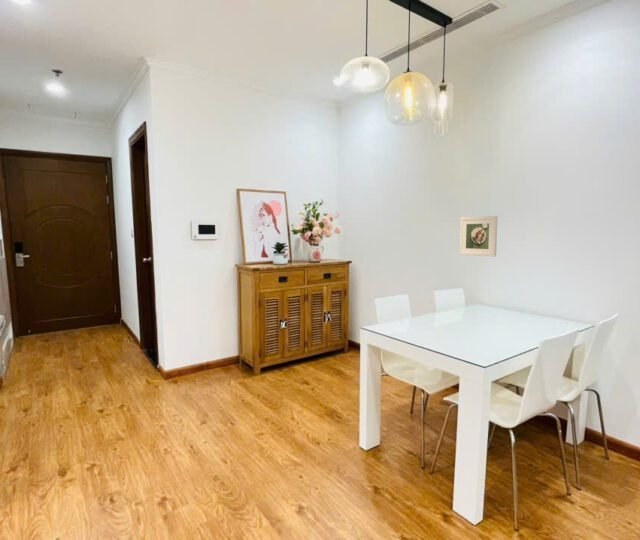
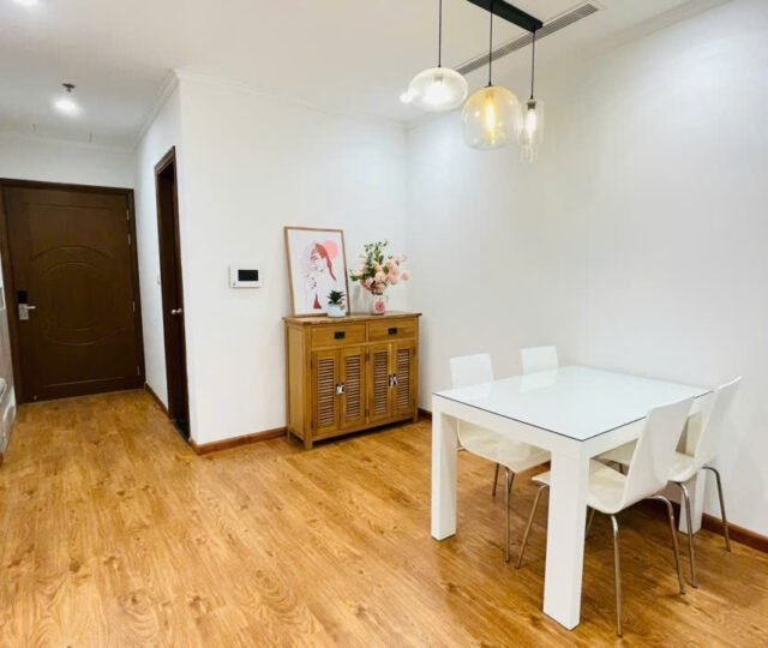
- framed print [458,215,499,258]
